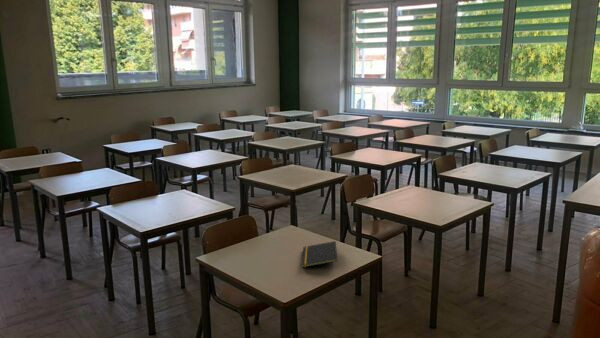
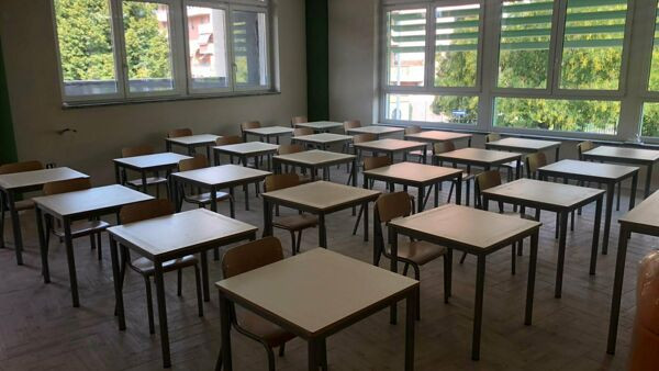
- notepad [300,240,338,268]
